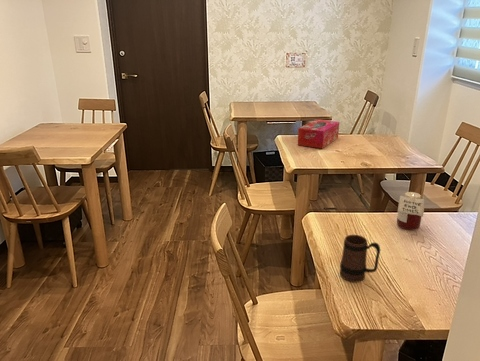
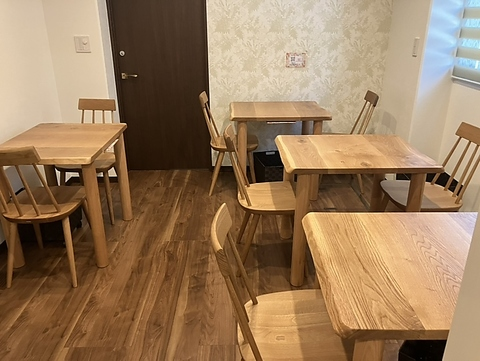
- mug [339,234,381,283]
- tissue box [297,118,340,149]
- jar [396,191,425,231]
